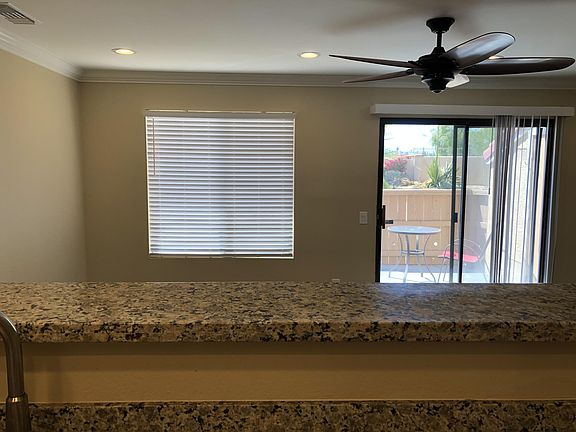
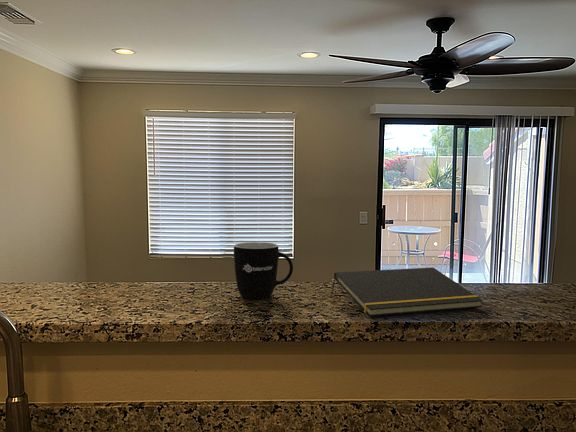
+ mug [233,241,294,300]
+ notepad [330,266,484,317]
